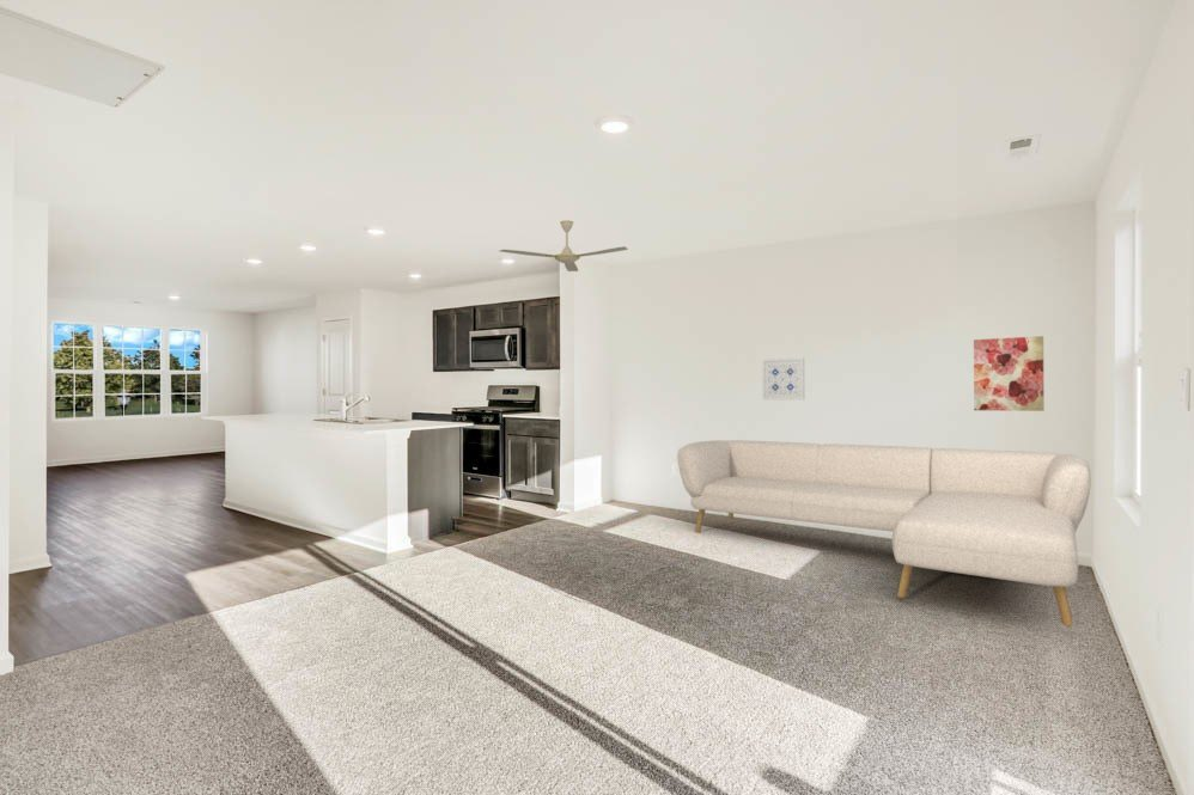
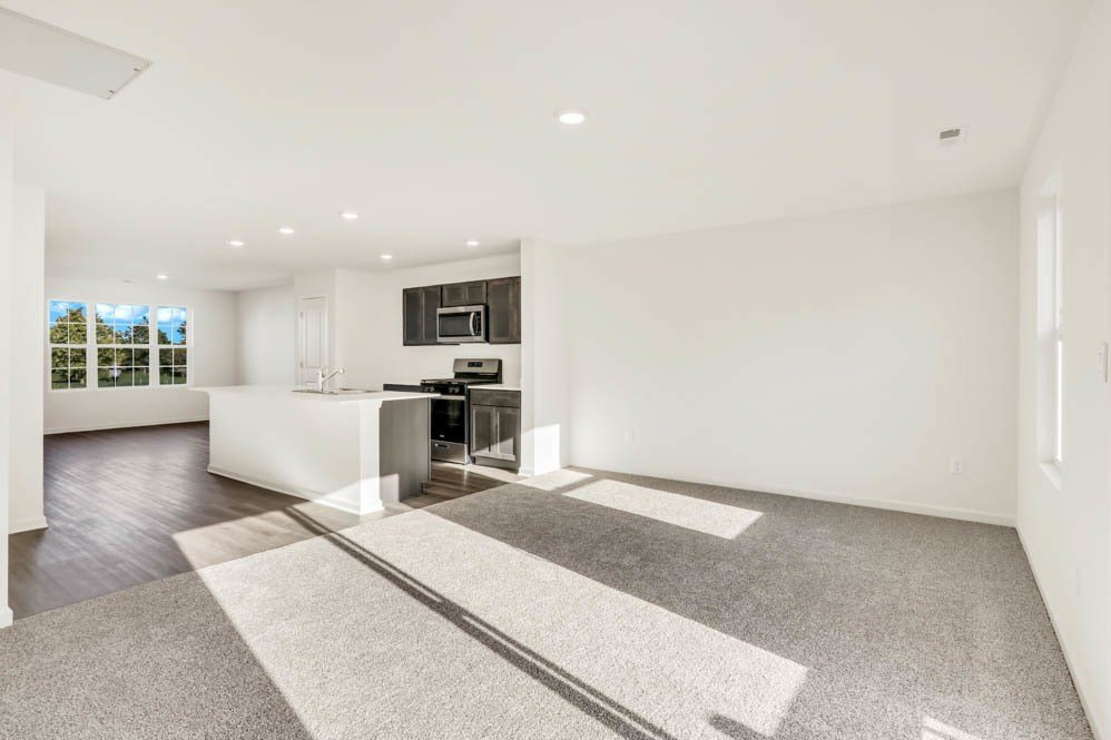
- sofa [676,439,1092,628]
- wall art [973,335,1046,412]
- ceiling fan [499,219,629,273]
- wall art [761,356,805,402]
